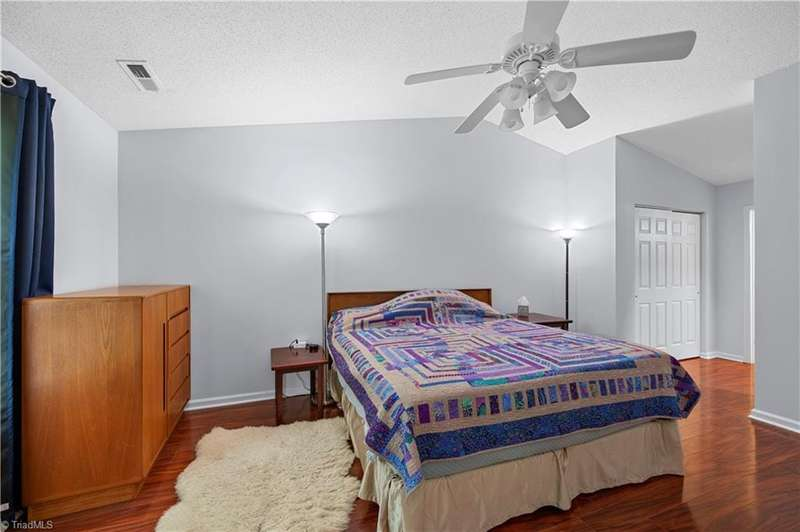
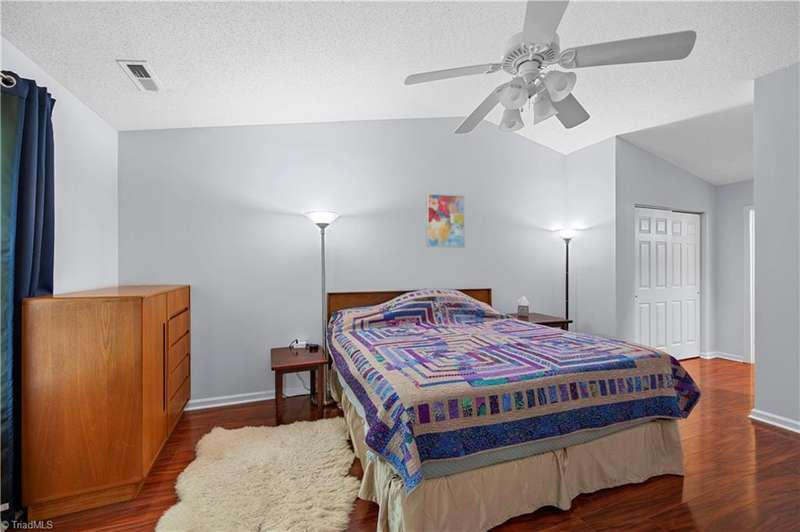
+ wall art [425,192,466,249]
